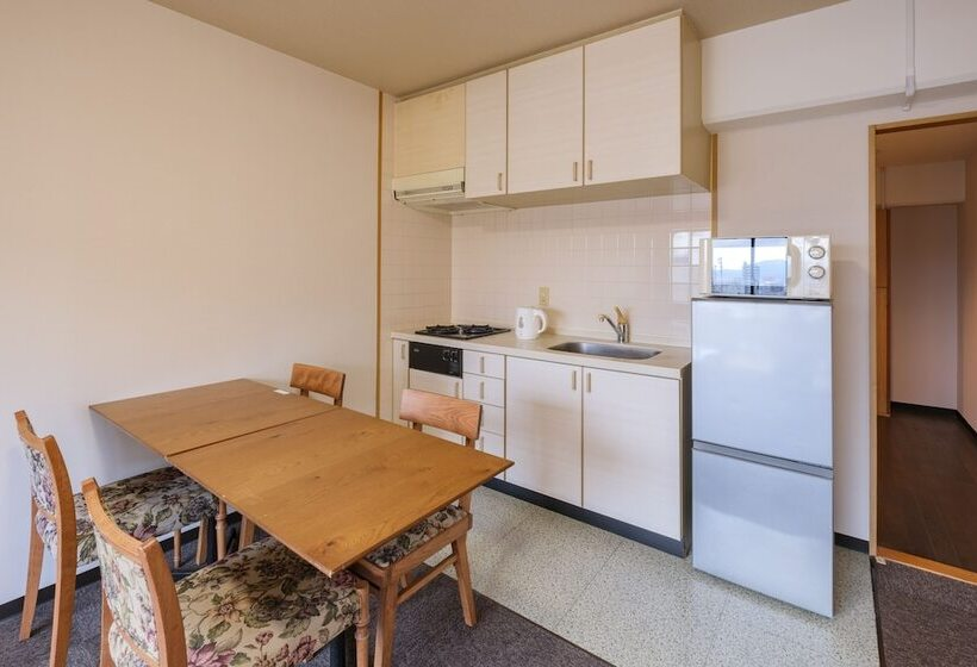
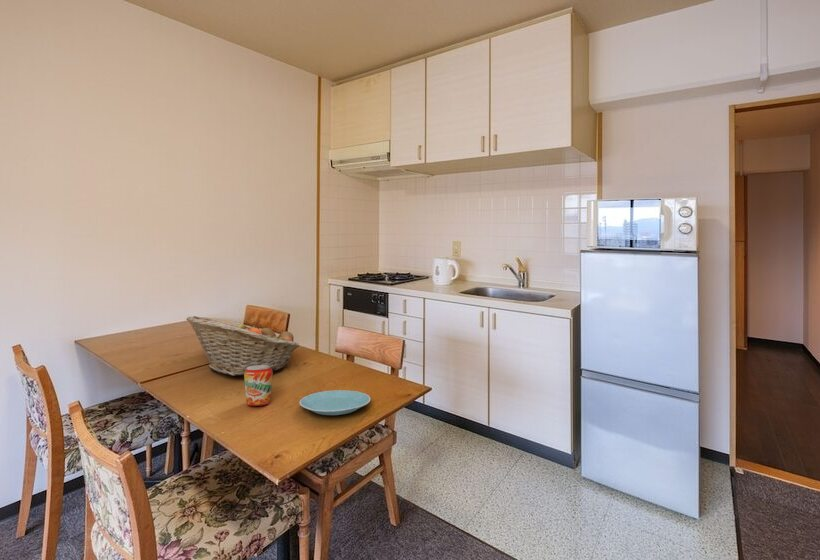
+ plate [298,389,371,416]
+ beverage can [243,365,274,407]
+ fruit basket [185,315,300,377]
